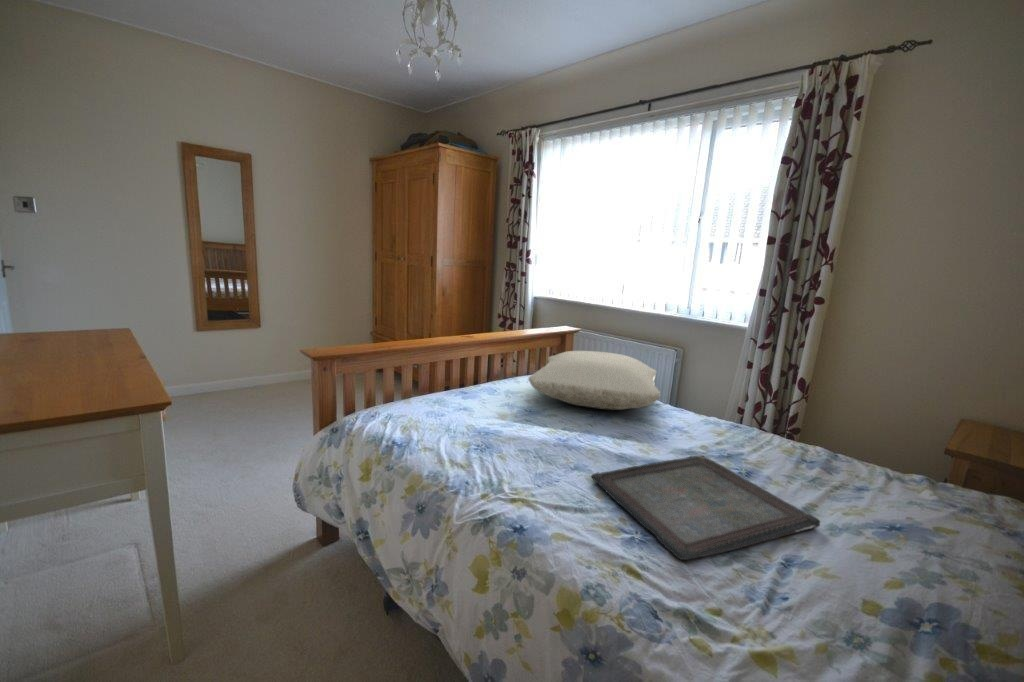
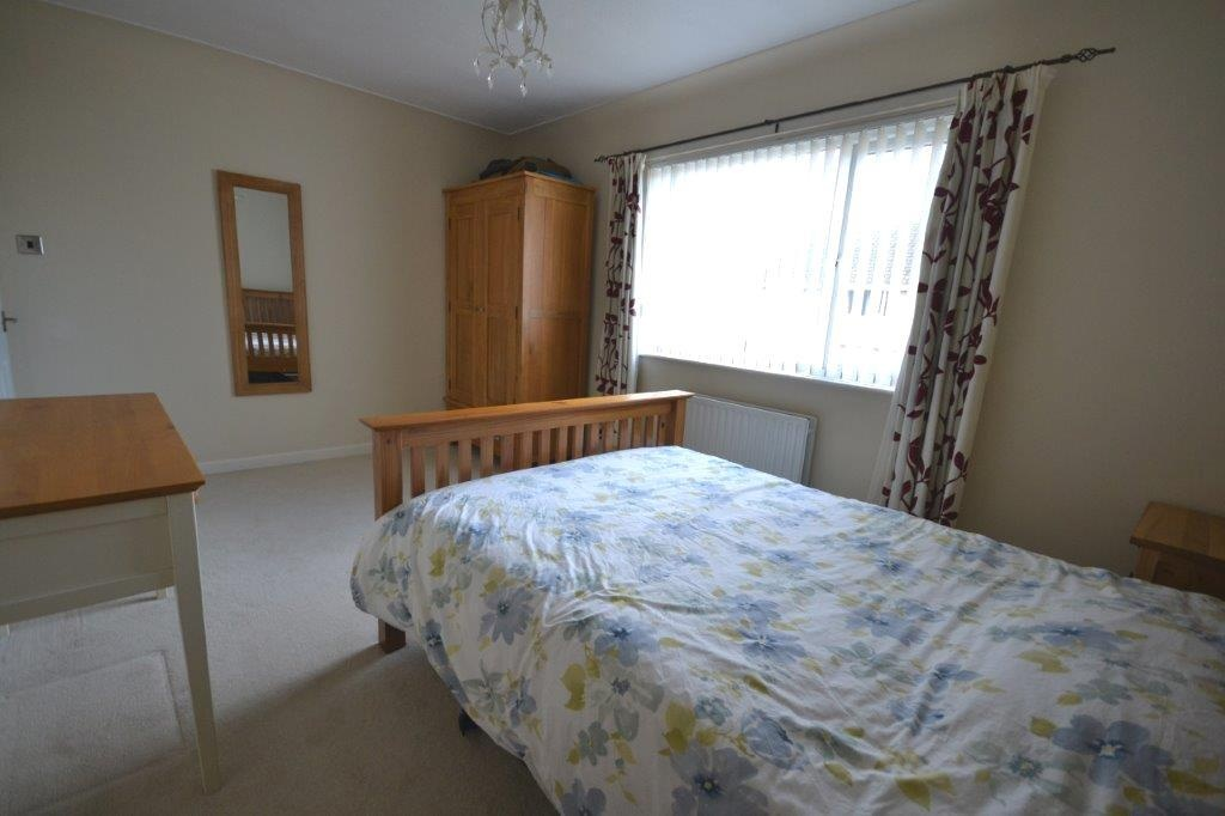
- serving tray [590,454,821,561]
- pillow [527,350,662,411]
